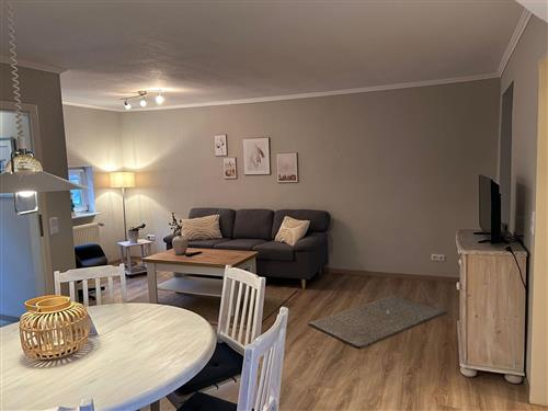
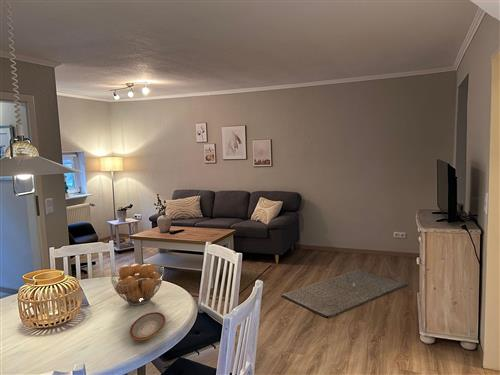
+ fruit basket [109,263,165,306]
+ plate [129,311,166,341]
